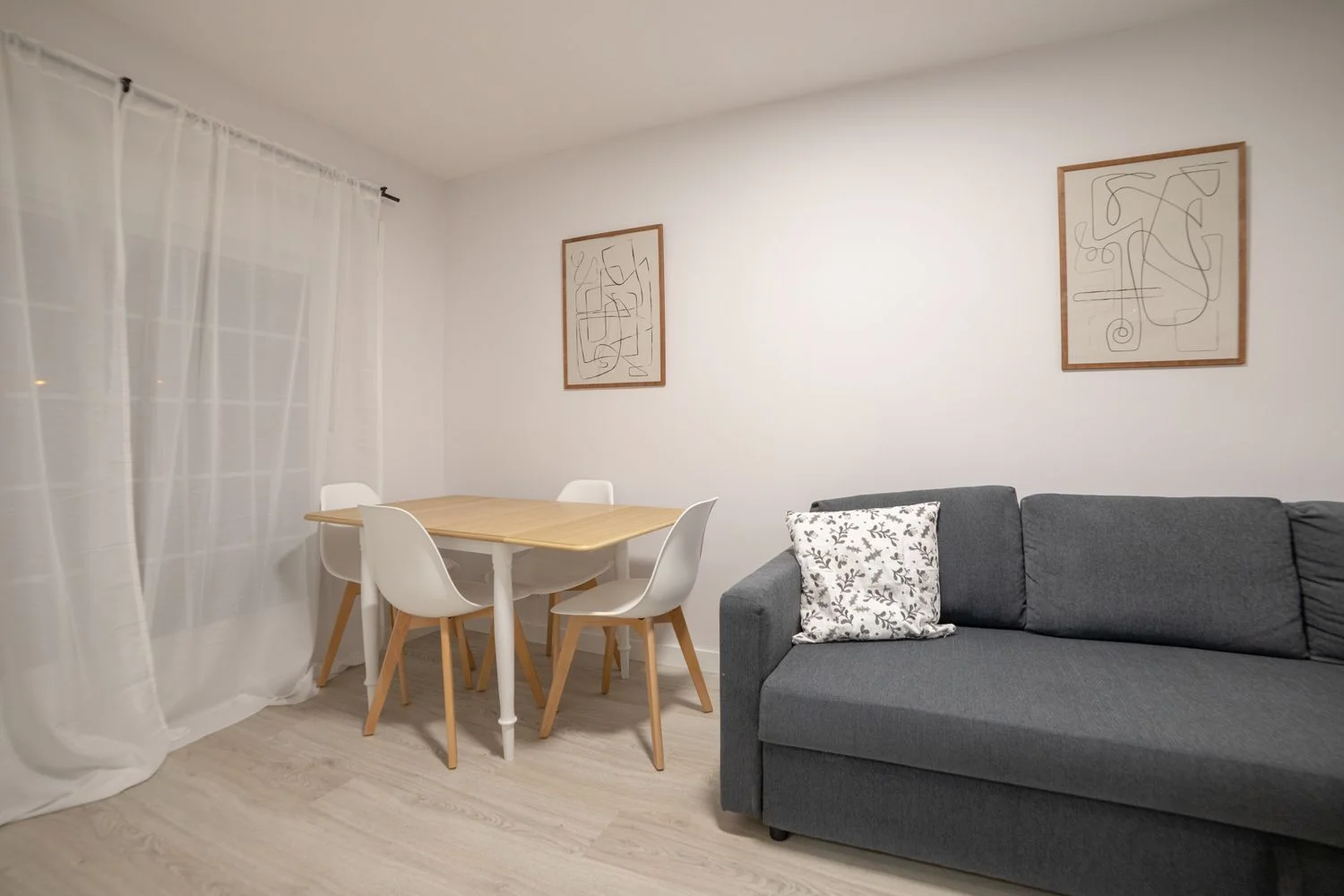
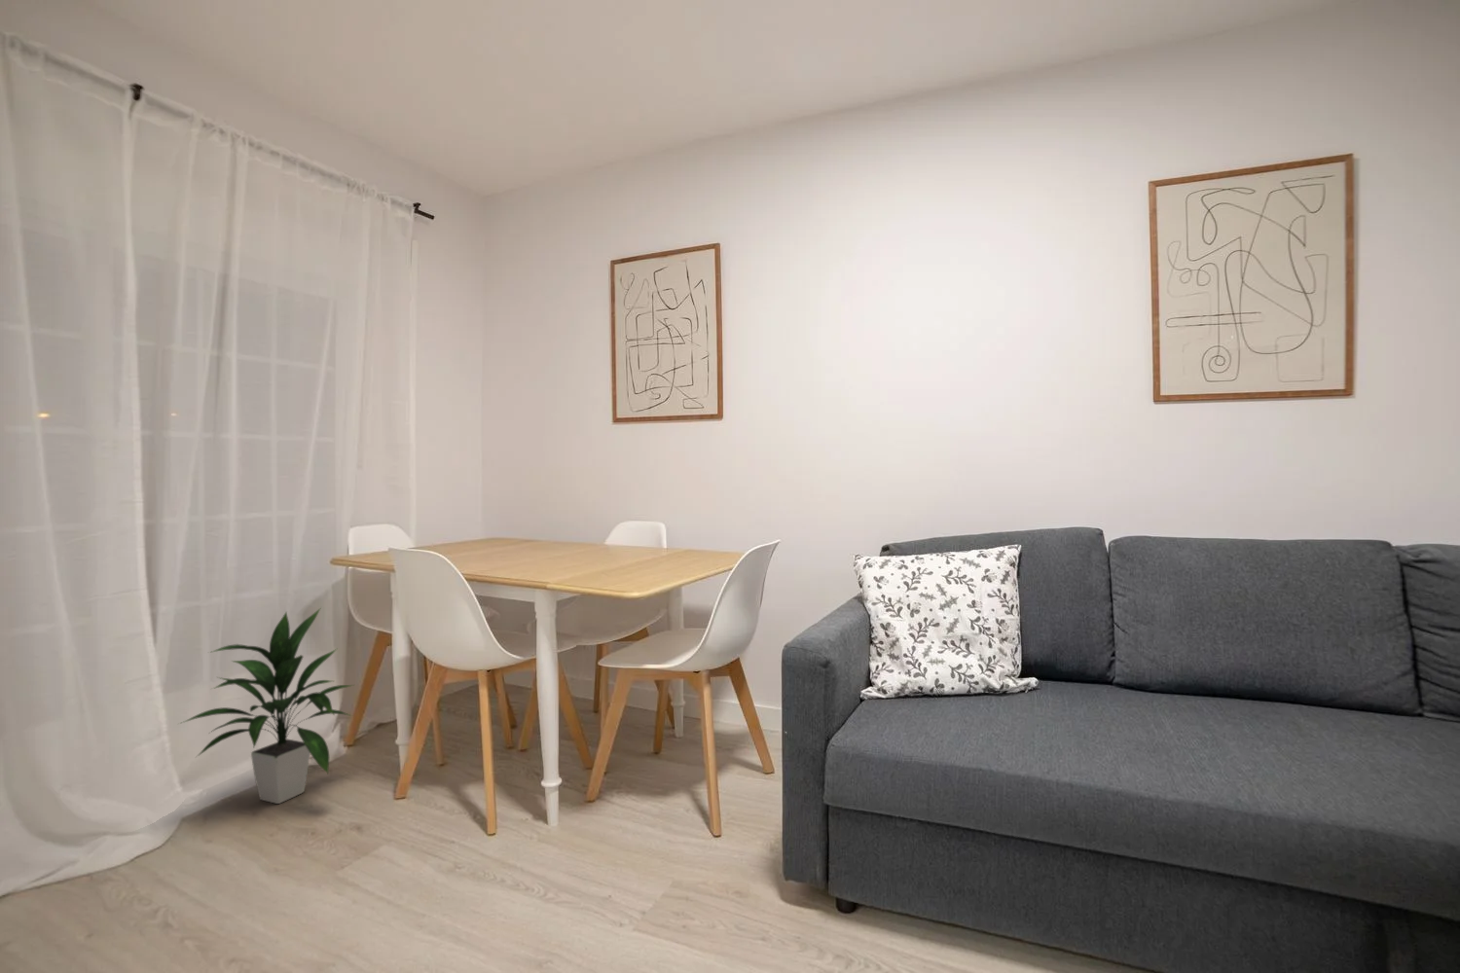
+ indoor plant [178,606,354,805]
